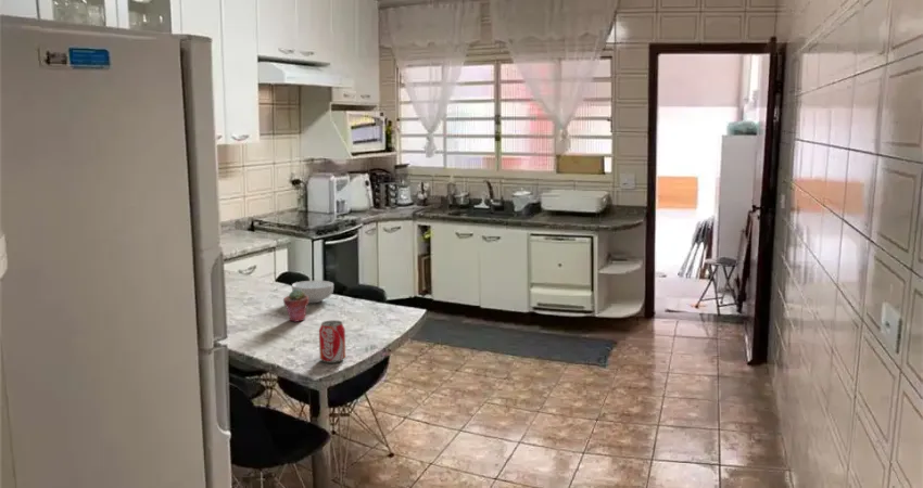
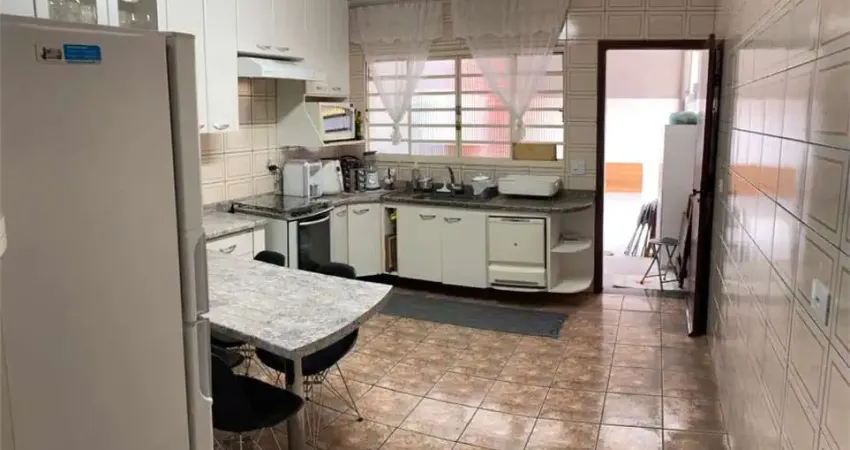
- potted succulent [282,288,309,323]
- beverage can [318,319,346,364]
- cereal bowl [291,280,334,304]
